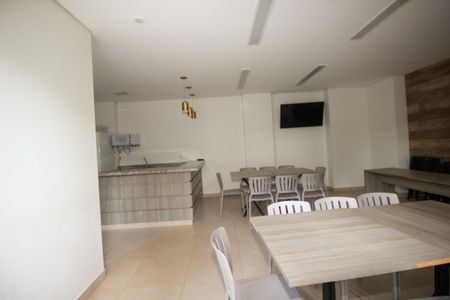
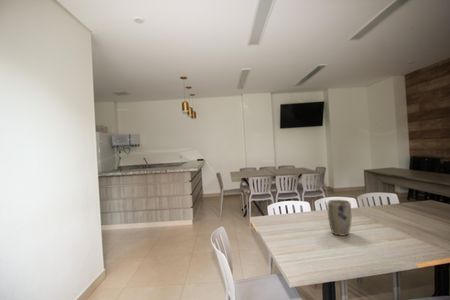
+ plant pot [326,199,352,237]
